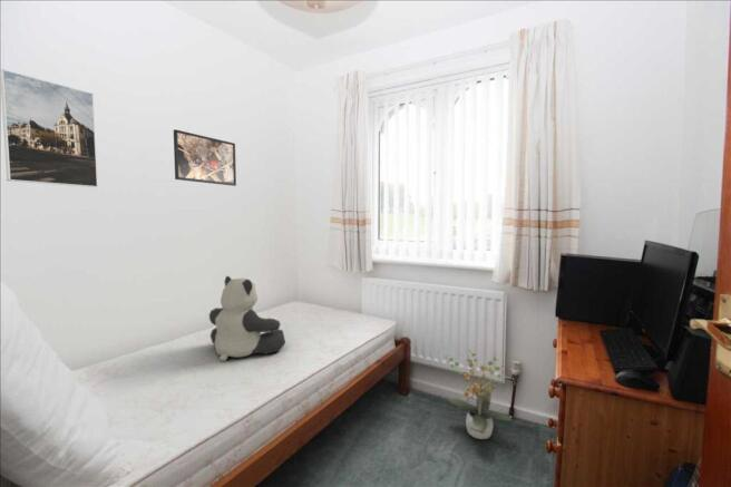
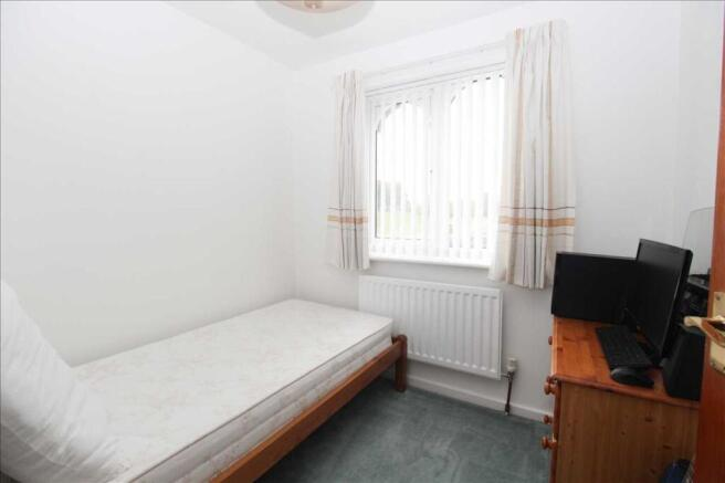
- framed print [0,68,99,188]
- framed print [173,128,237,187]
- potted plant [444,349,513,440]
- teddy bear [208,275,286,362]
